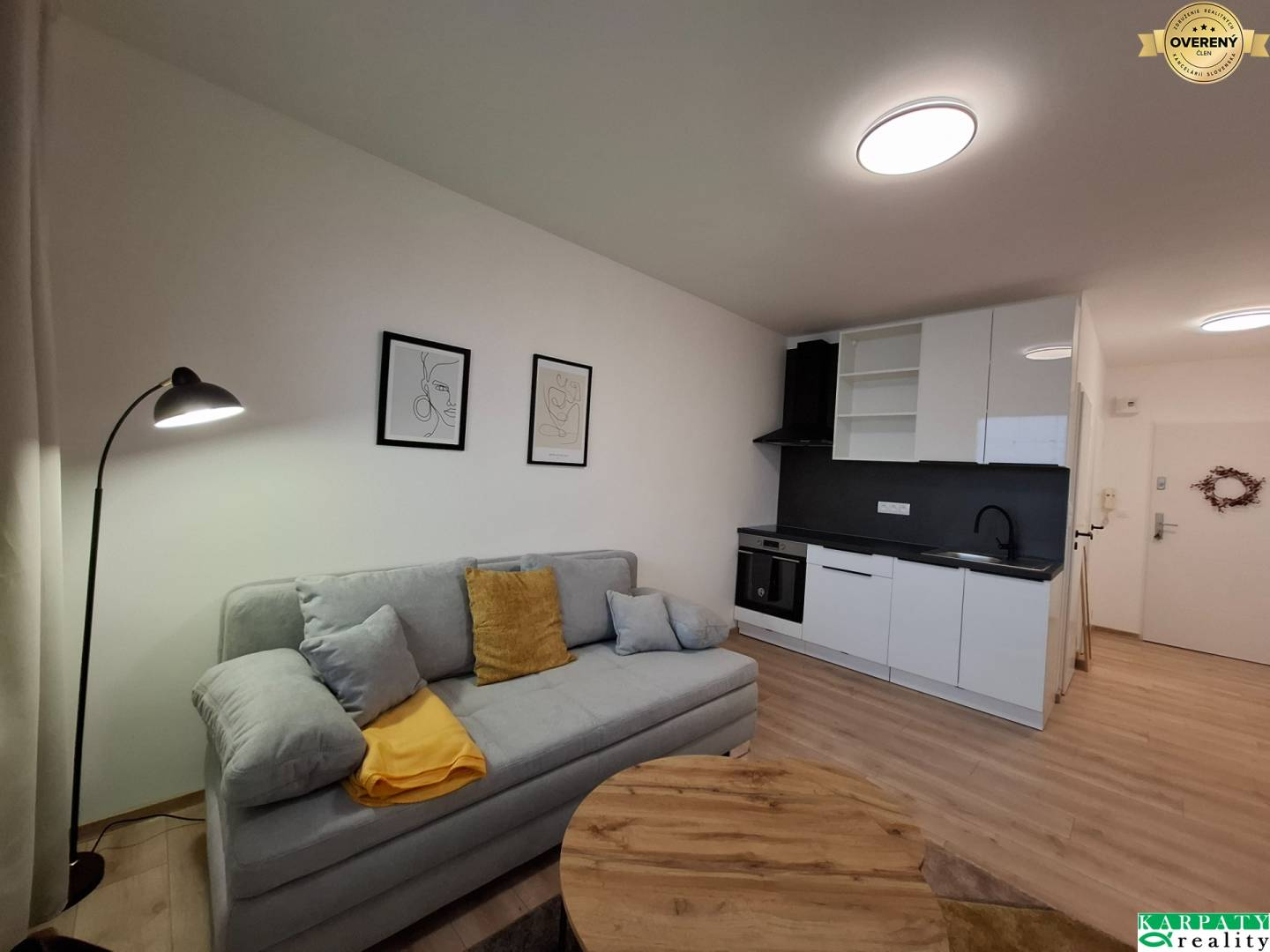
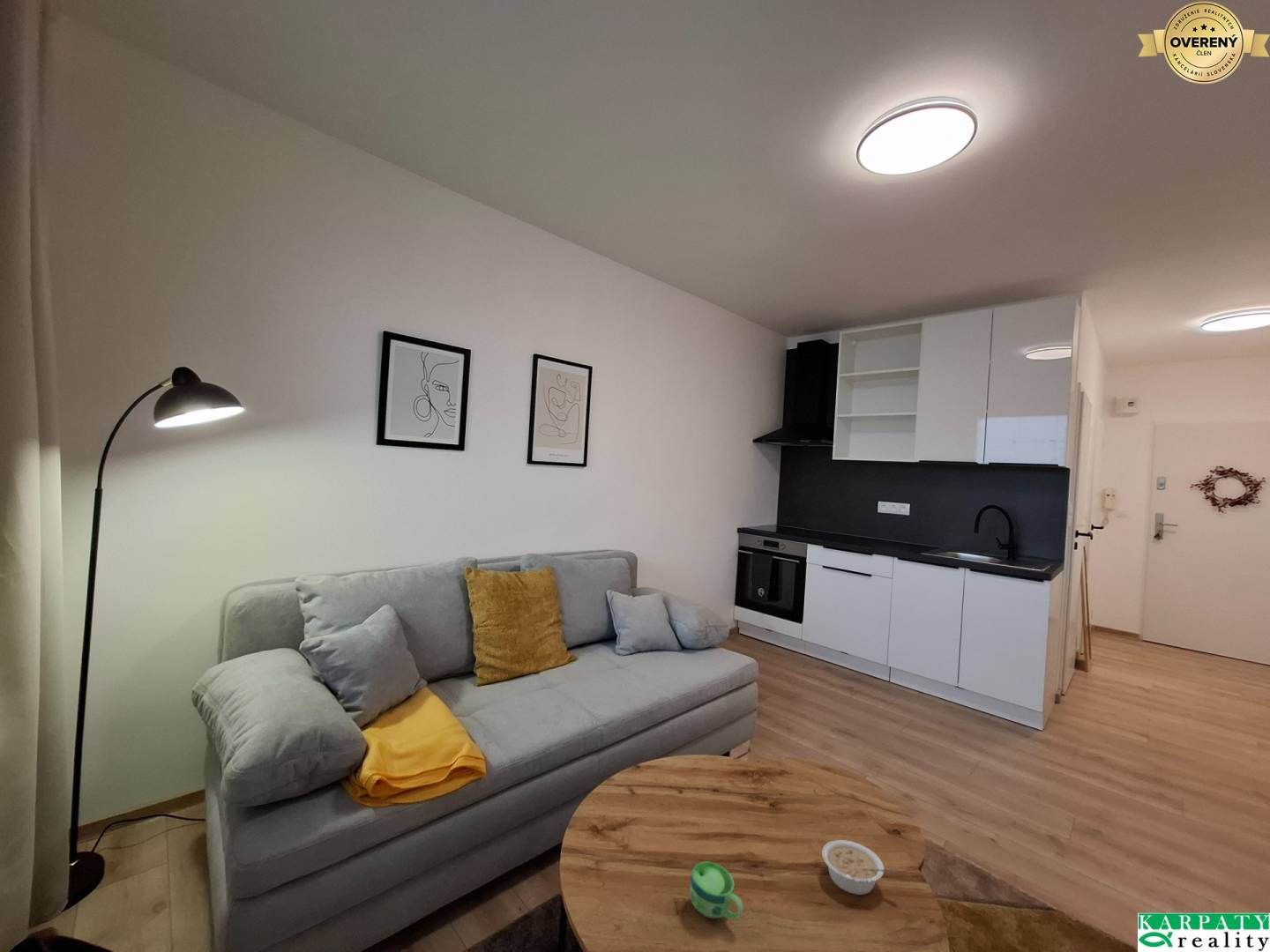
+ cup [689,860,743,920]
+ legume [821,839,899,896]
